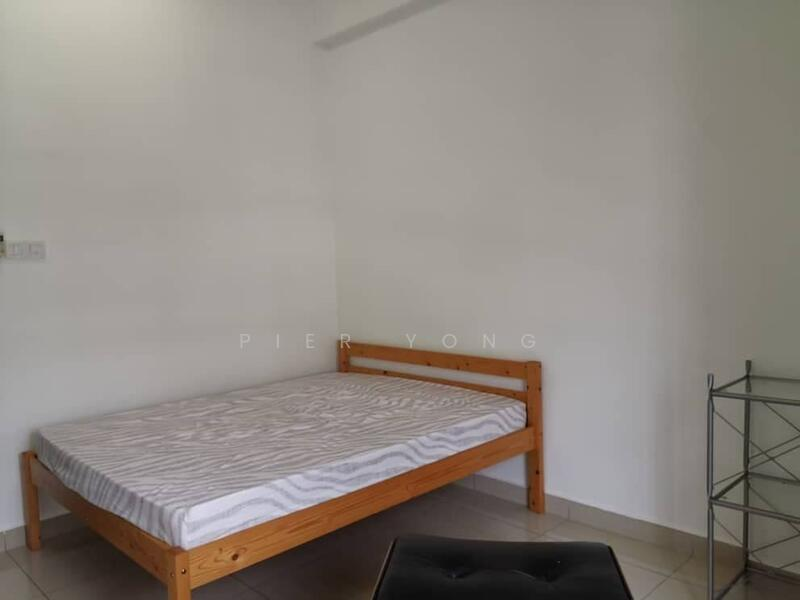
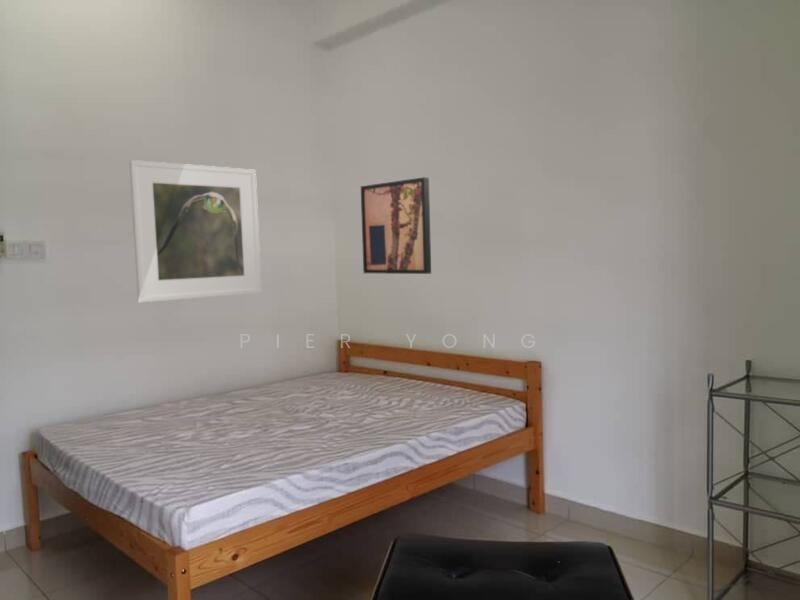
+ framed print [128,159,262,303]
+ wall art [360,176,432,275]
